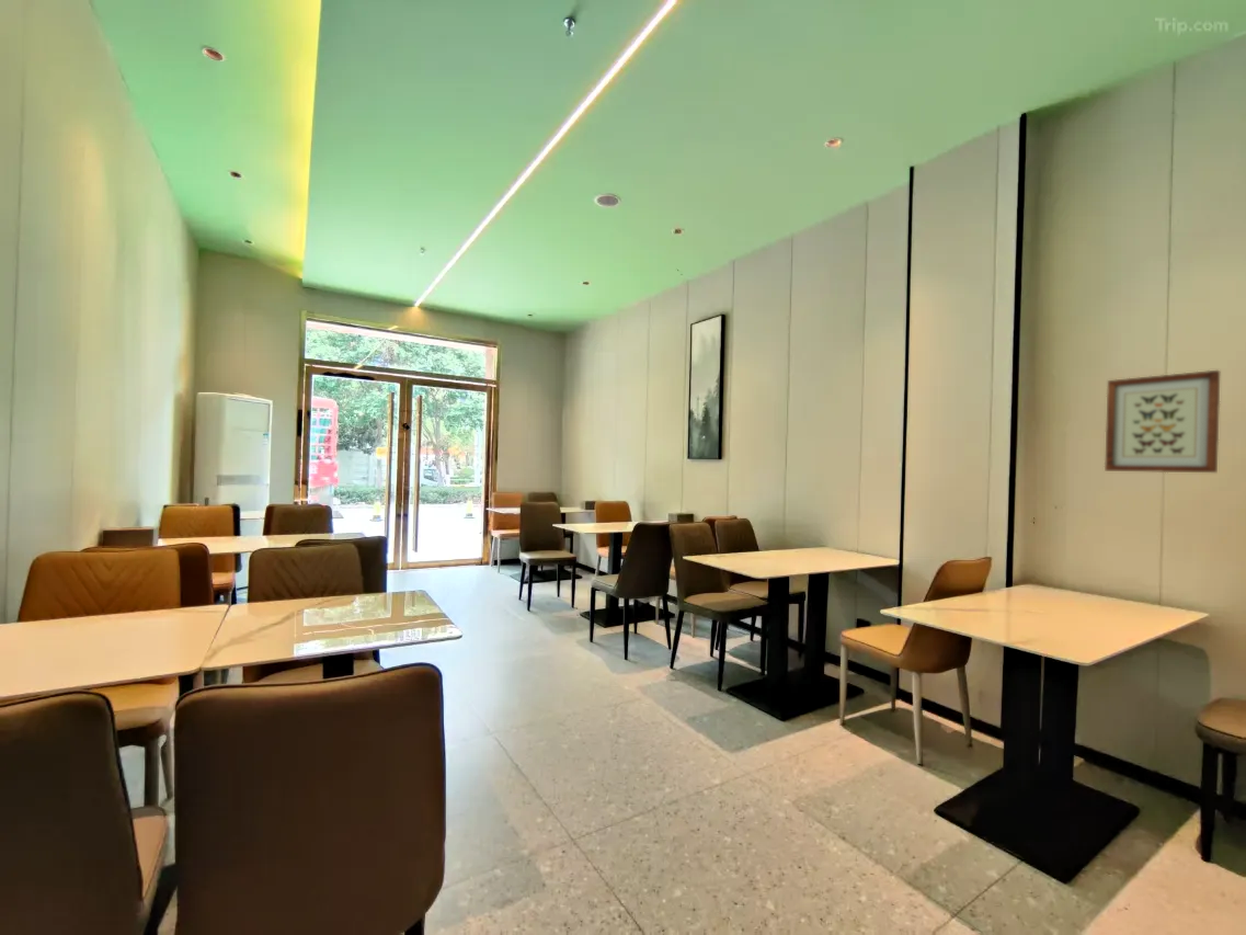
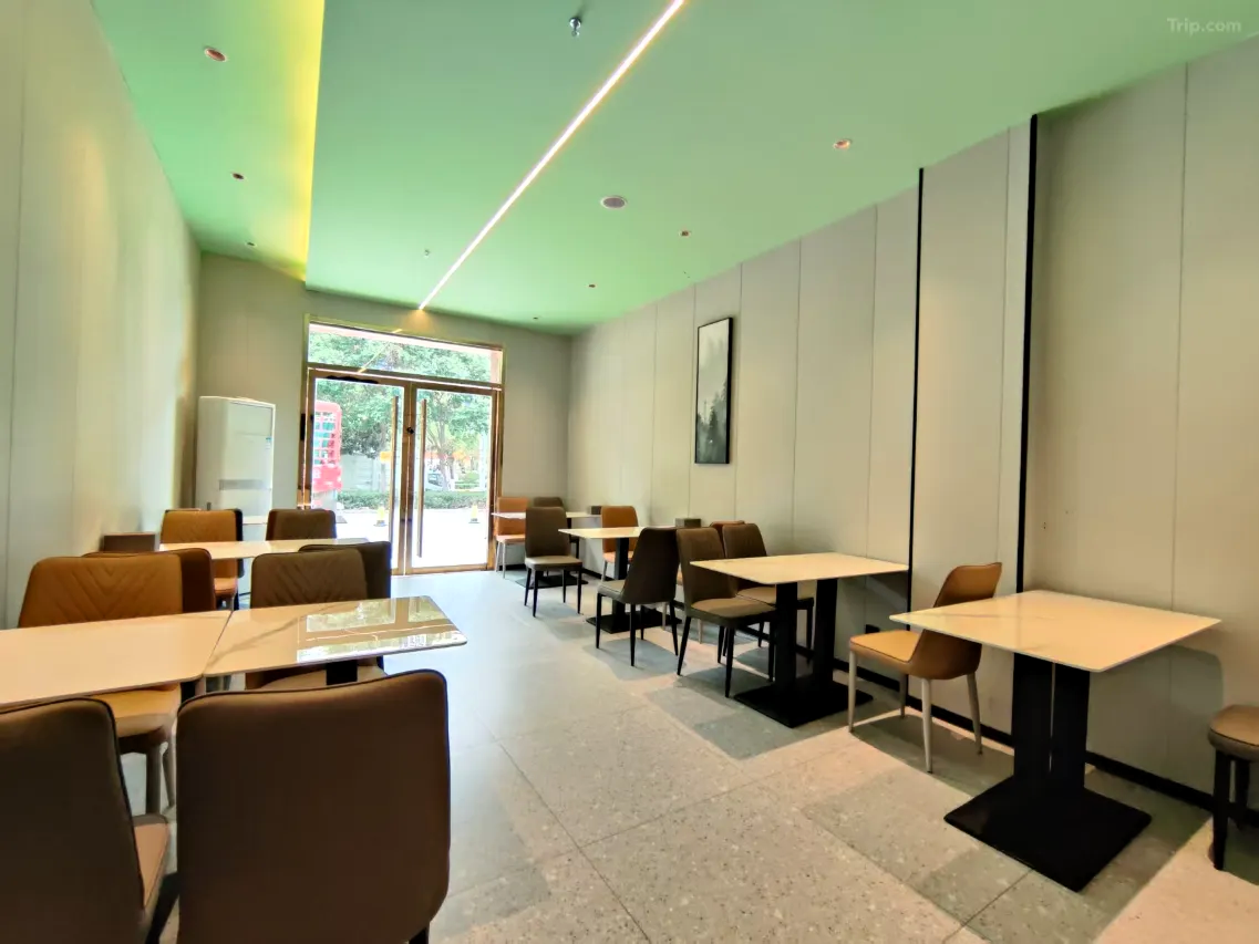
- wall art [1104,369,1221,474]
